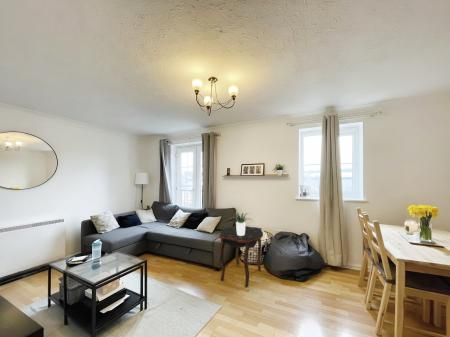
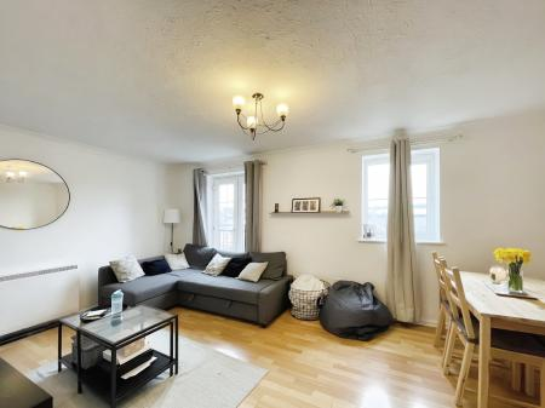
- potted plant [230,211,254,236]
- side table [218,225,264,289]
